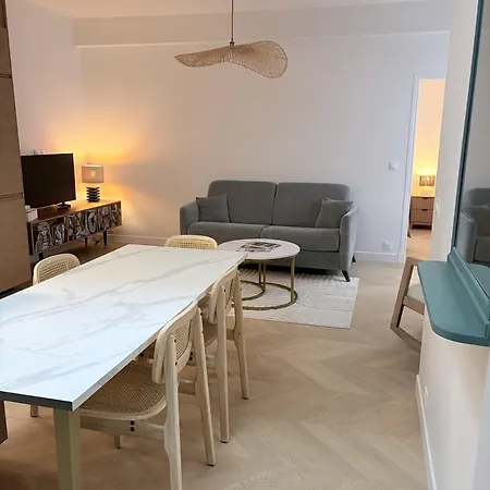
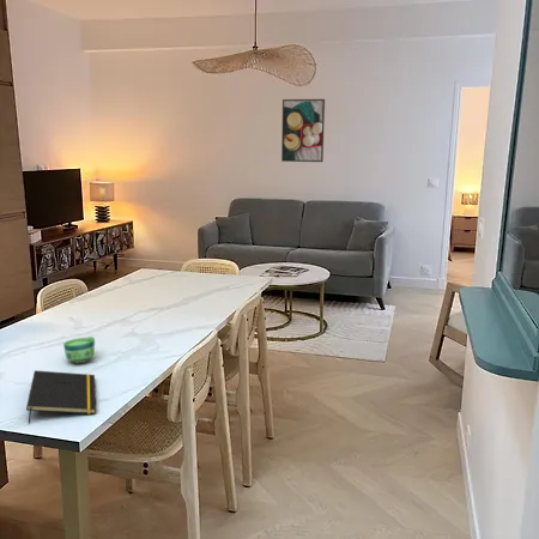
+ cup [62,335,96,364]
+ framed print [280,98,326,163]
+ notepad [25,369,97,425]
